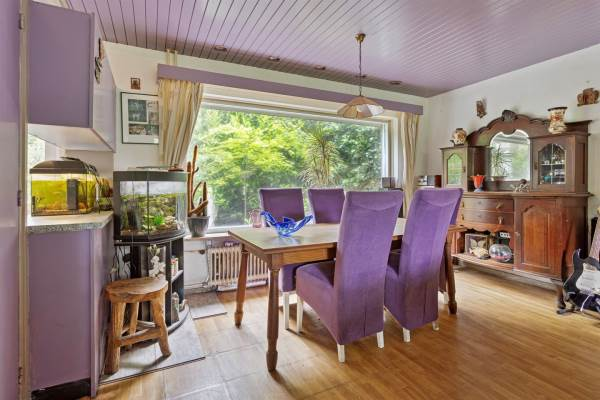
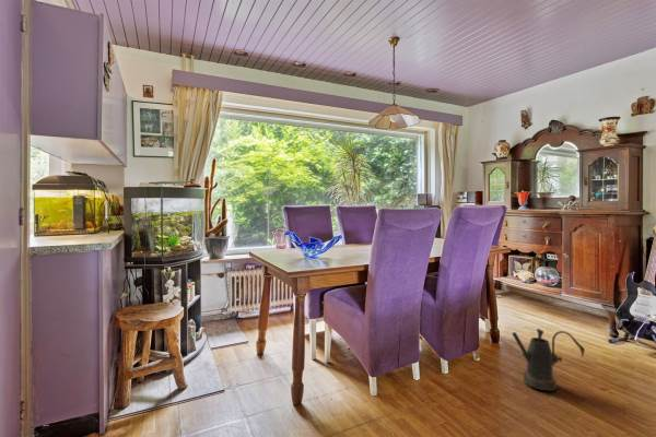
+ watering can [511,328,586,392]
